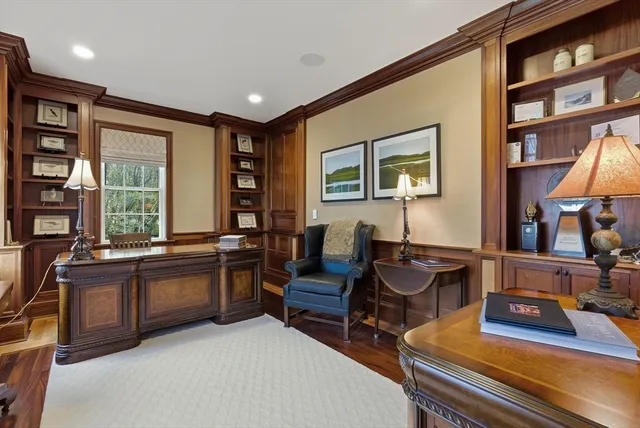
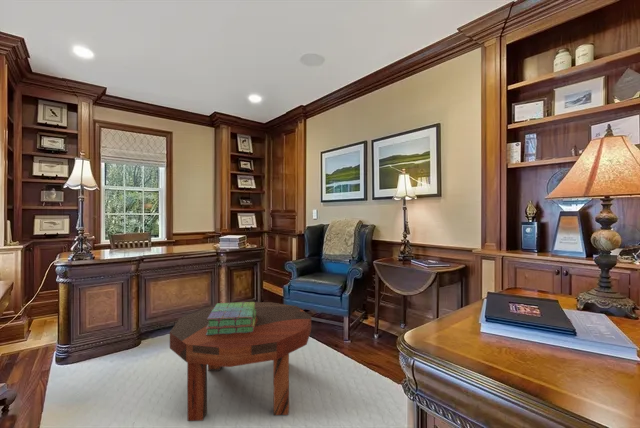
+ stack of books [206,301,256,335]
+ coffee table [169,301,312,422]
